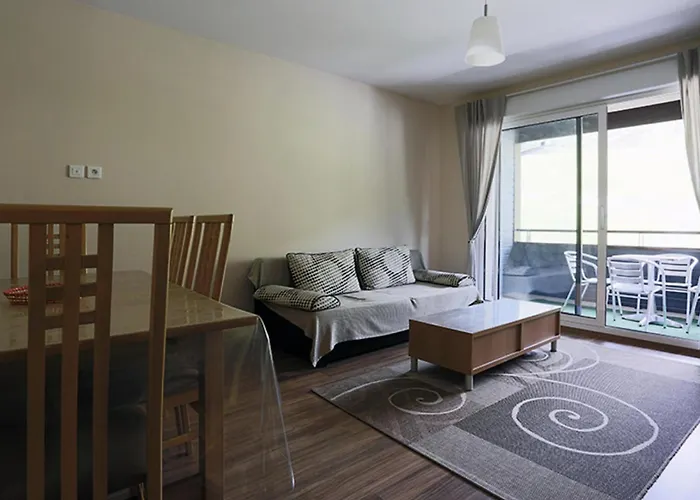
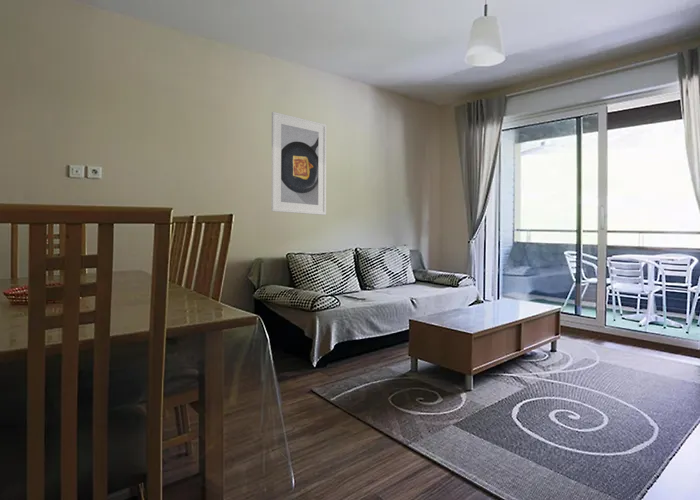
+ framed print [270,111,327,216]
